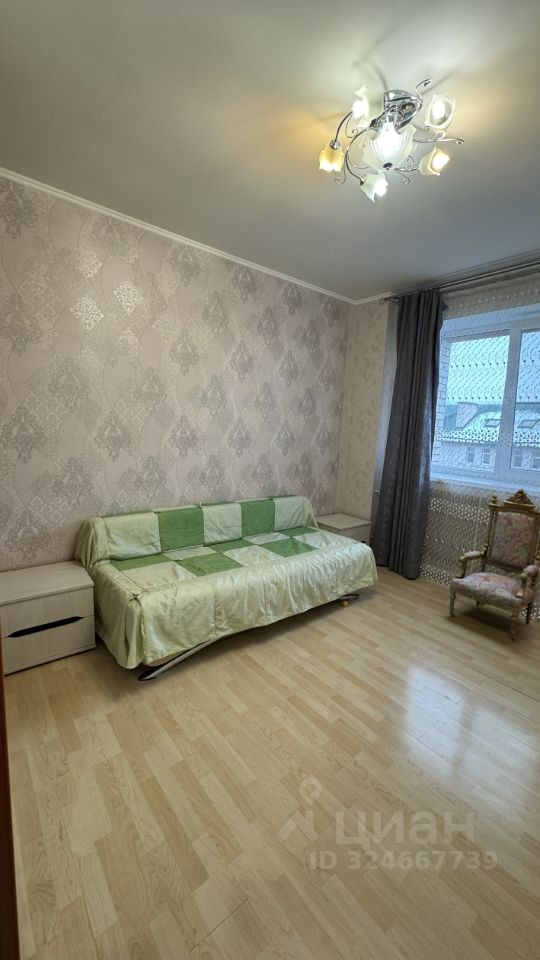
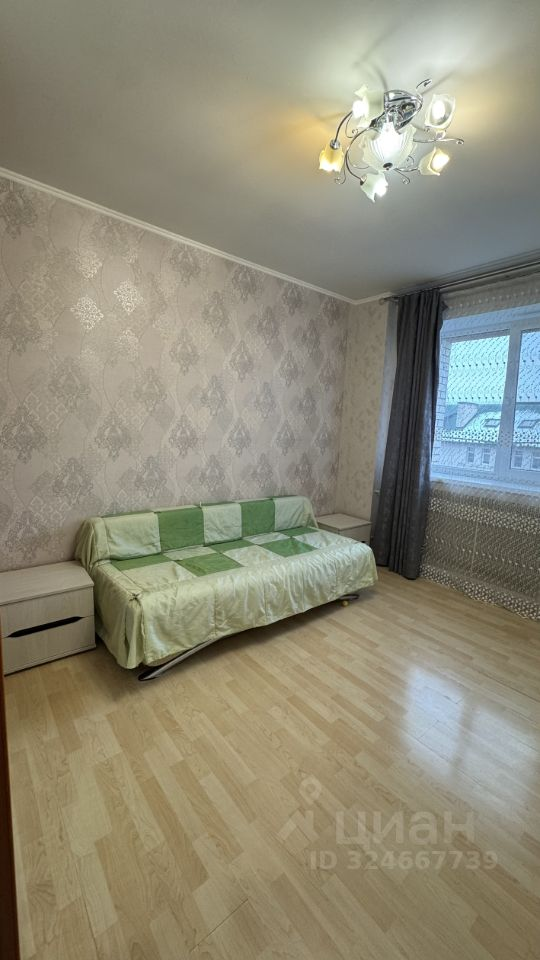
- armchair [448,487,540,642]
